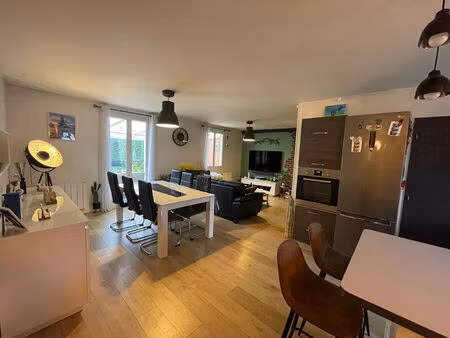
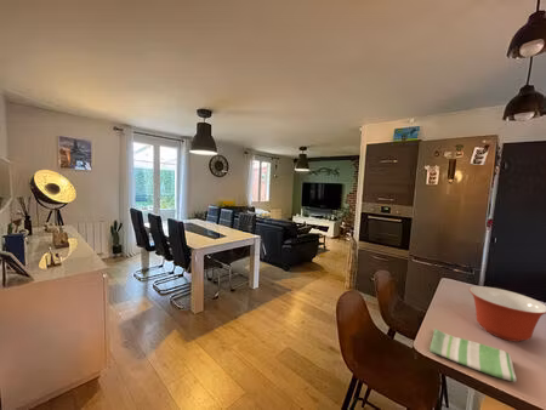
+ dish towel [428,328,517,383]
+ mixing bowl [468,285,546,343]
